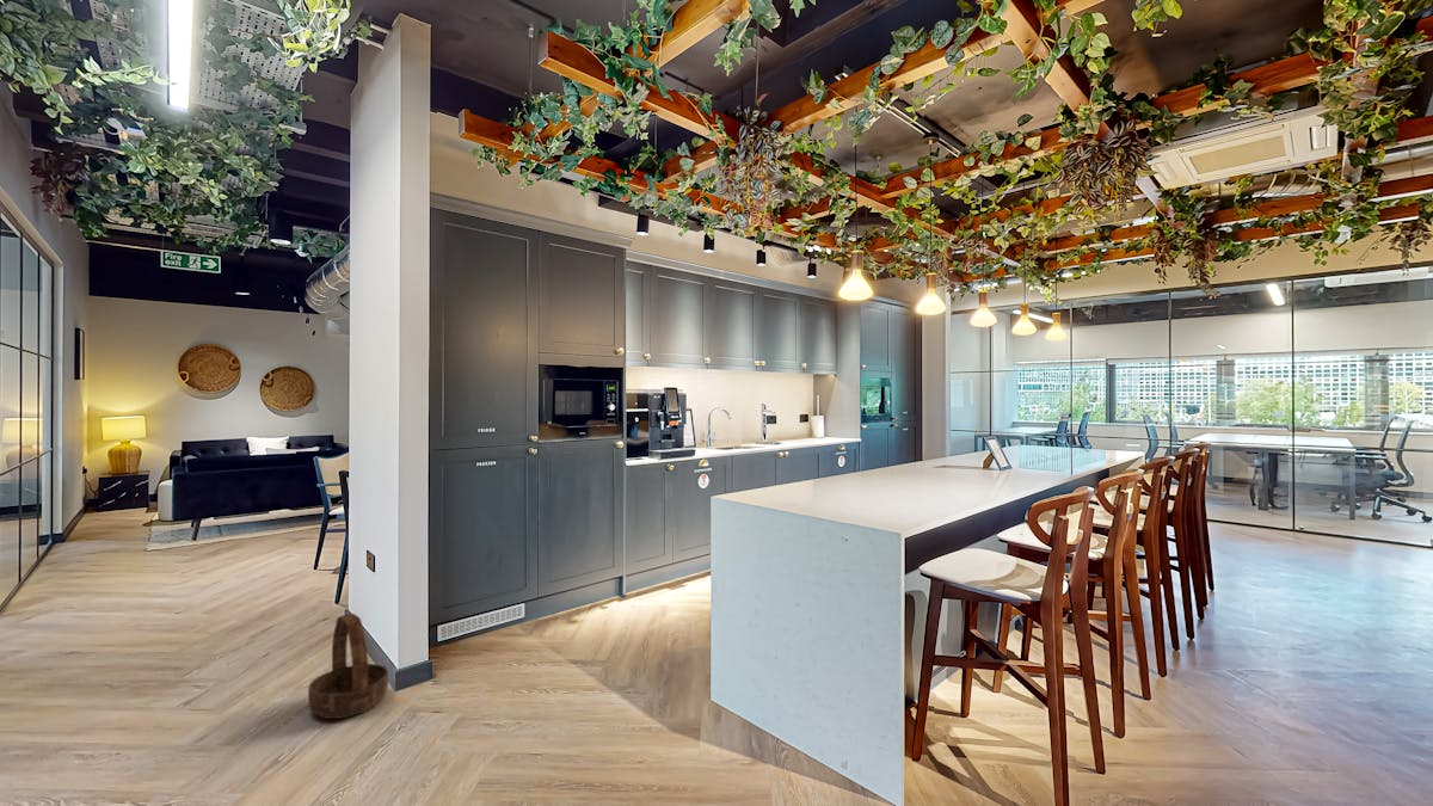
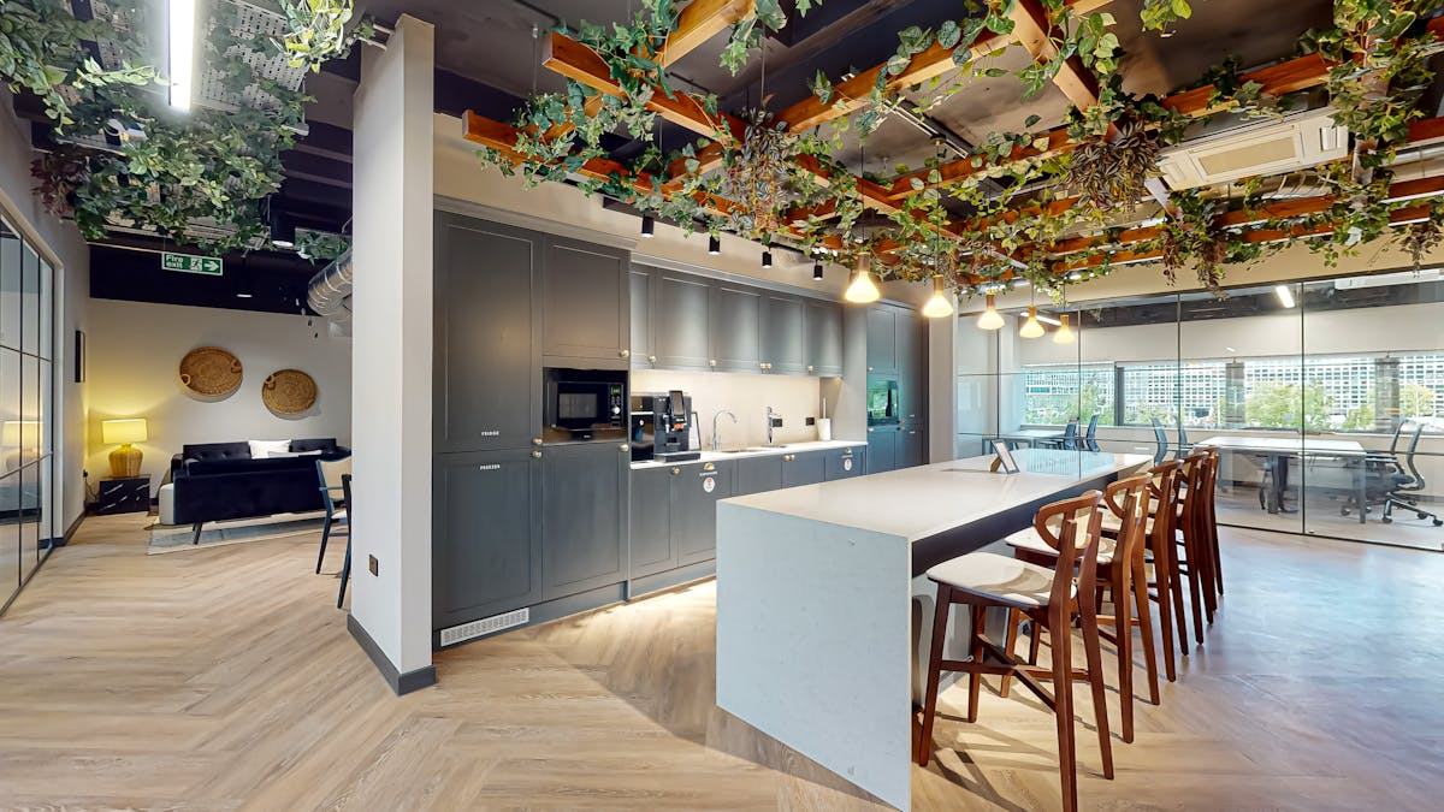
- basket [307,613,389,720]
